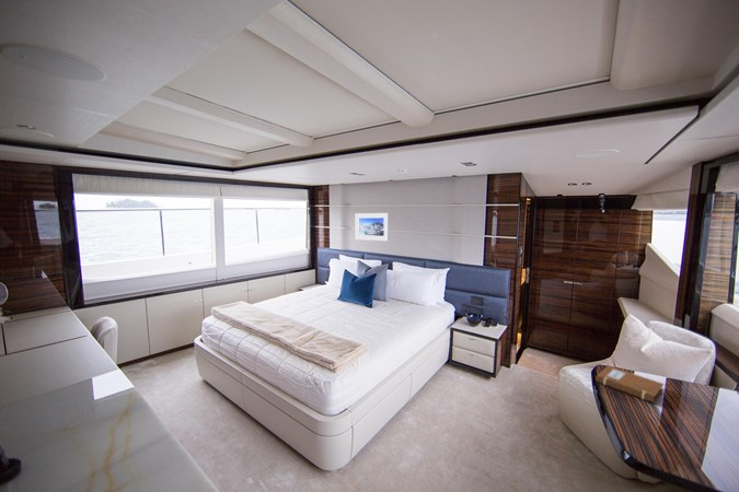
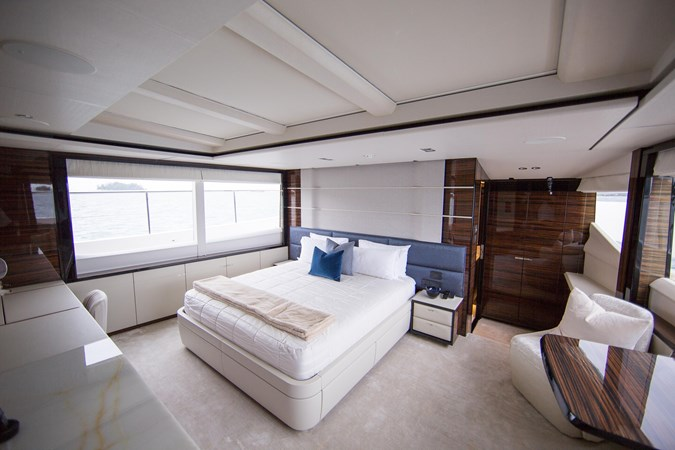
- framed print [354,212,390,242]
- notebook [594,365,665,405]
